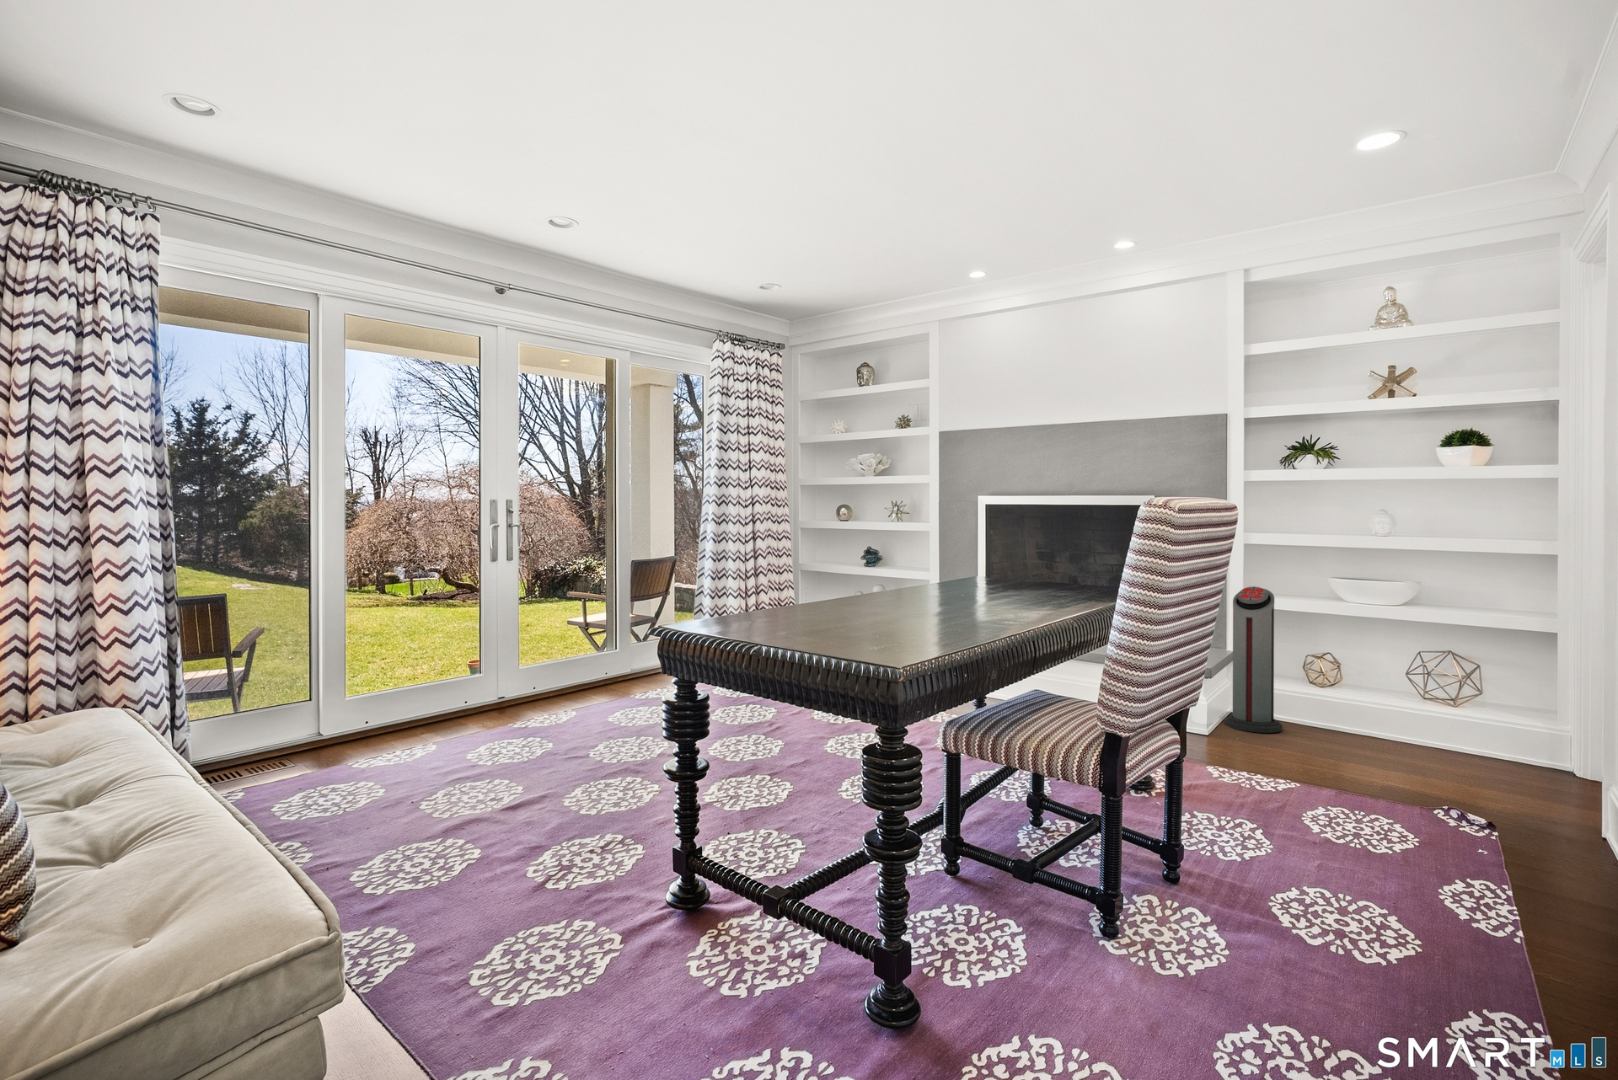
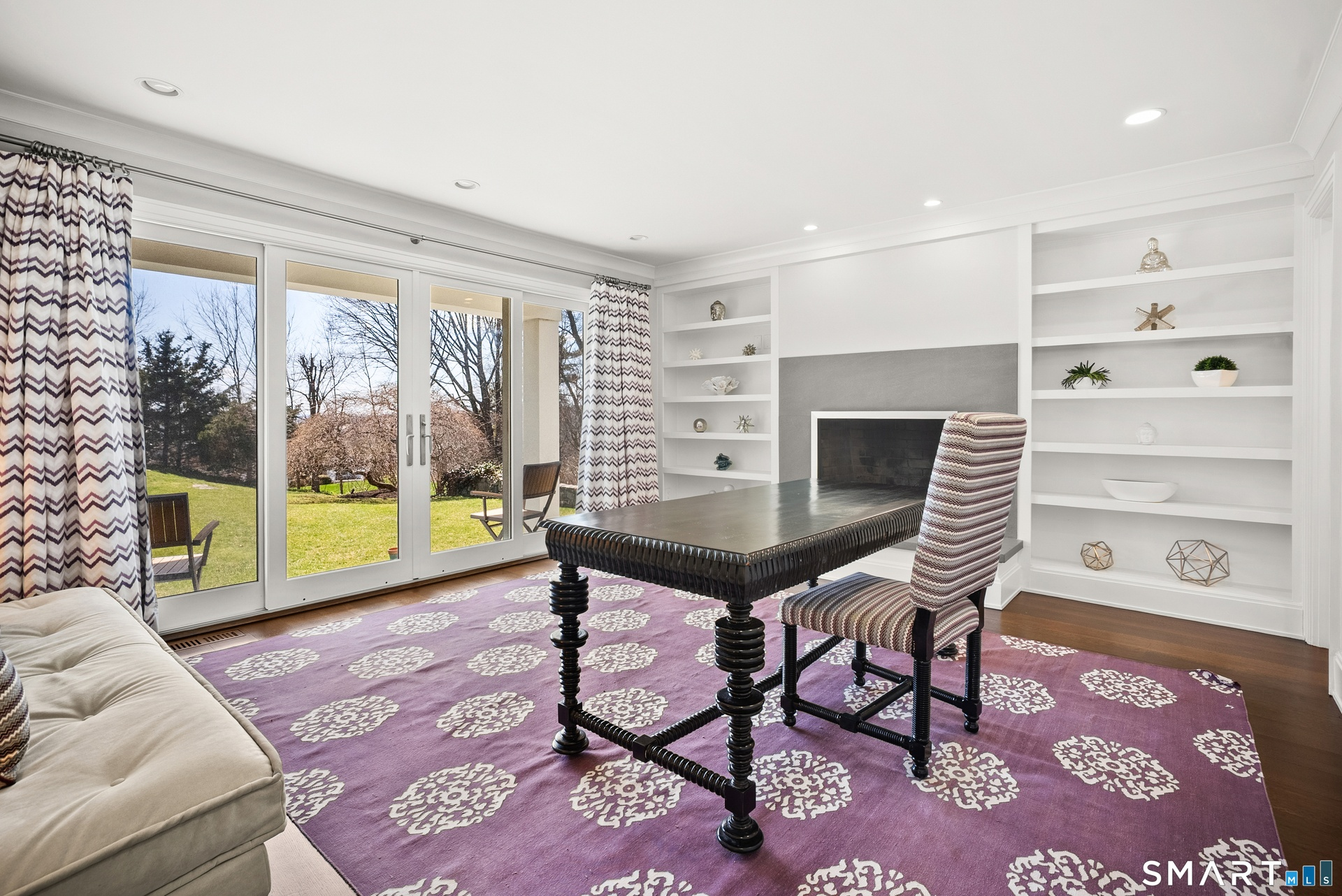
- air purifier [1224,586,1284,734]
